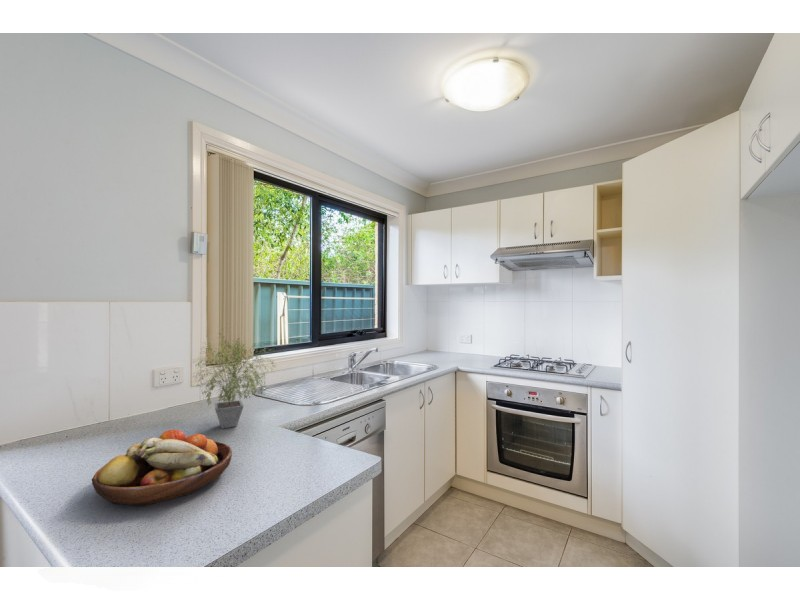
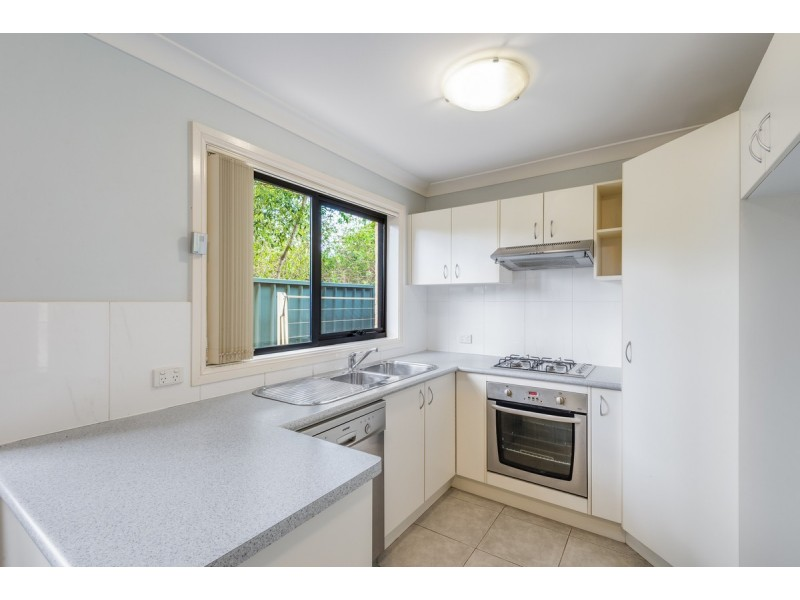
- potted plant [192,330,277,430]
- fruit bowl [91,429,233,507]
